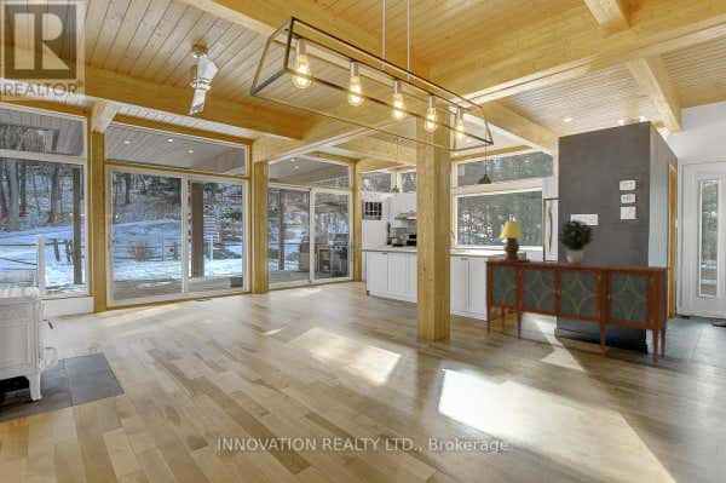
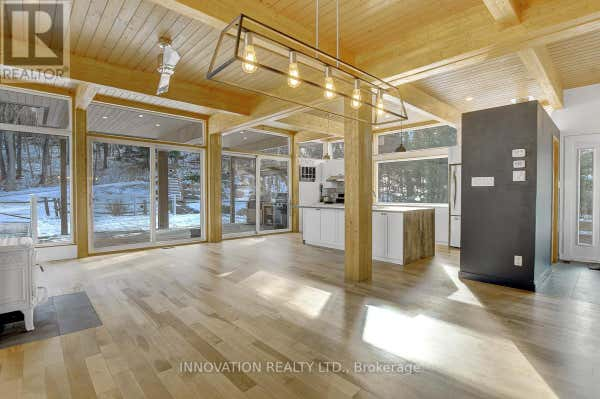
- table lamp [492,220,531,263]
- sideboard [483,259,672,368]
- potted plant [557,218,594,265]
